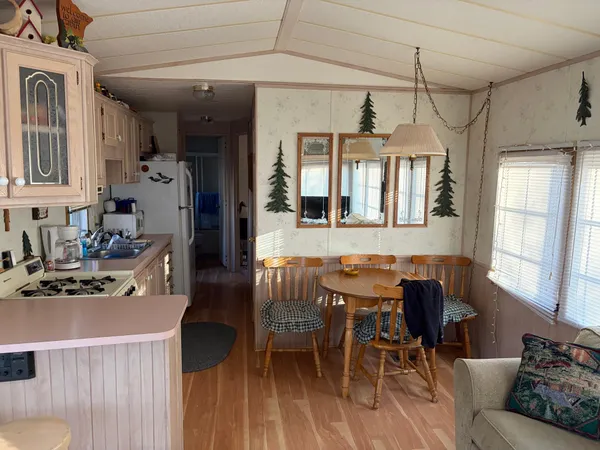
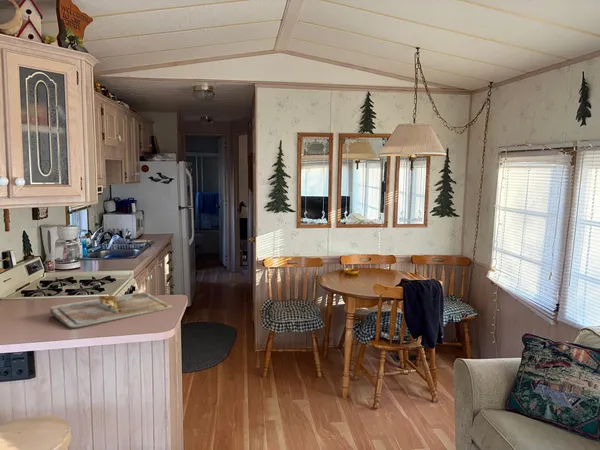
+ cutting board [49,291,174,330]
